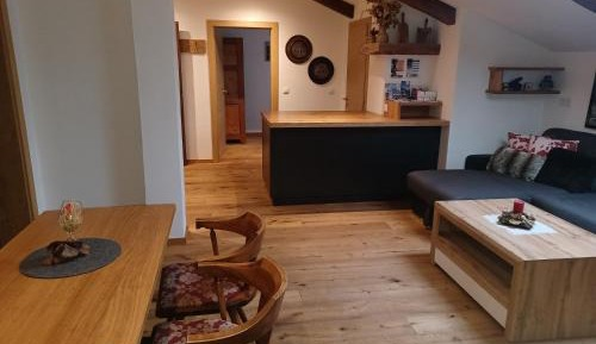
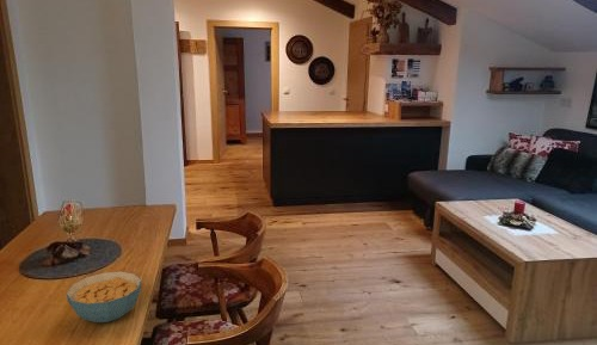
+ cereal bowl [64,270,143,324]
